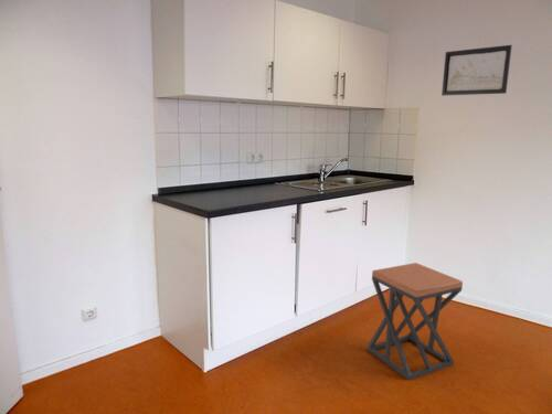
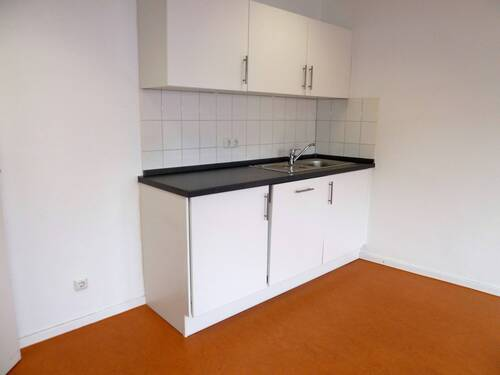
- wall art [440,44,513,97]
- stool [367,262,464,381]
